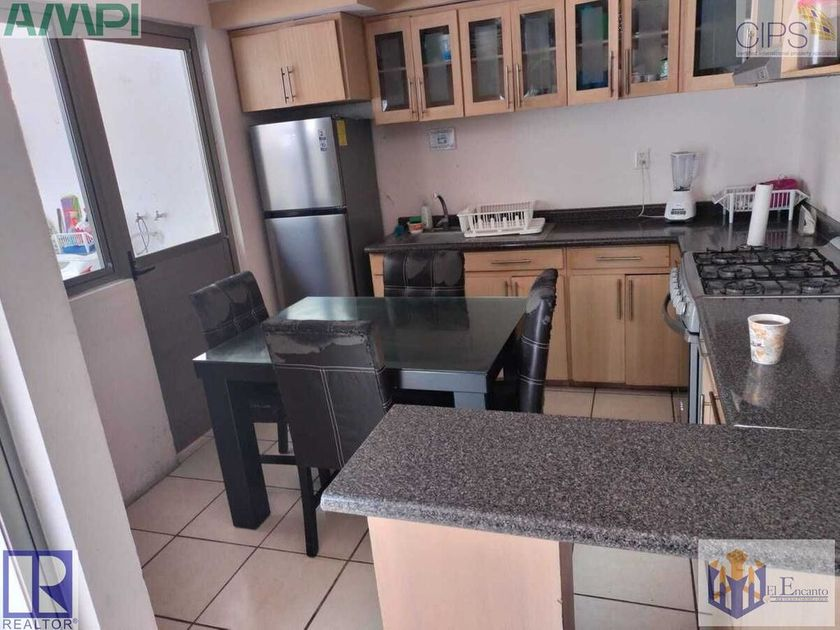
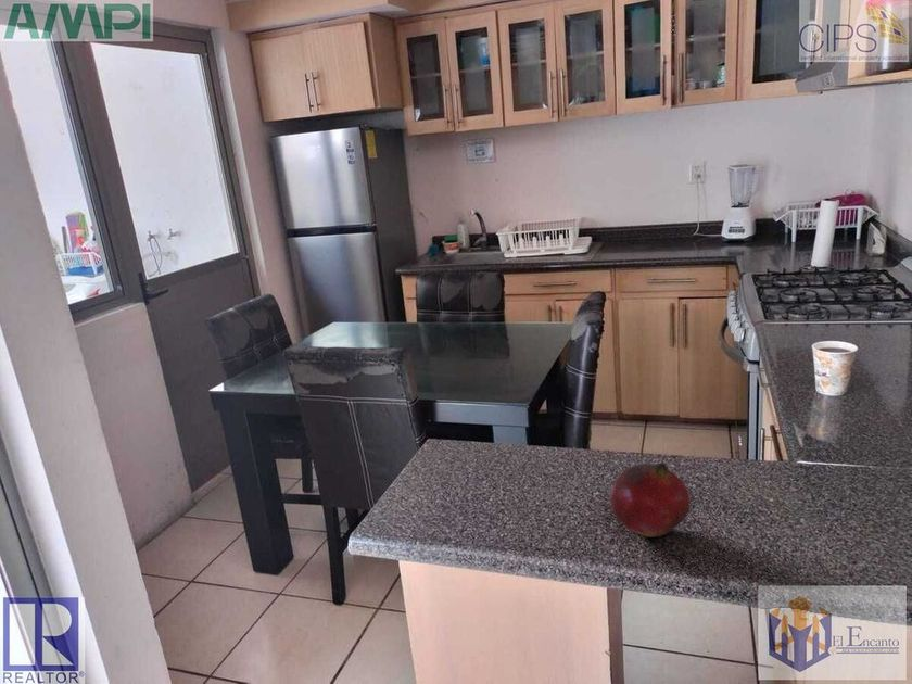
+ fruit [609,461,691,539]
